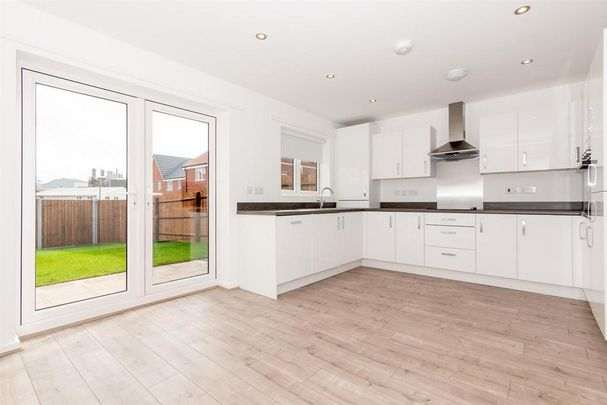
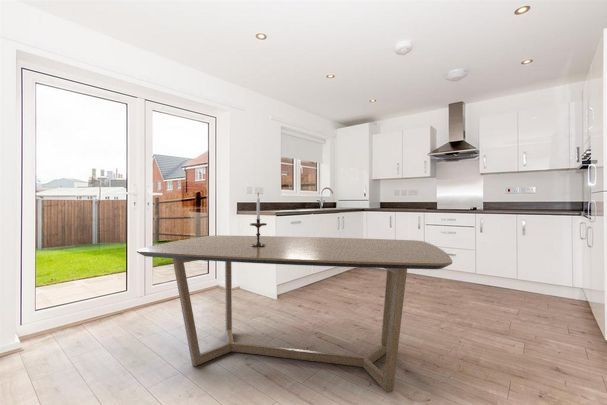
+ dining table [136,235,453,393]
+ candlestick [249,191,268,247]
